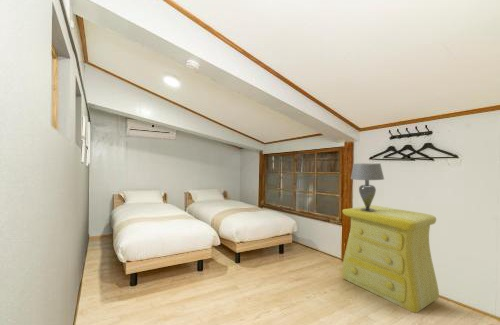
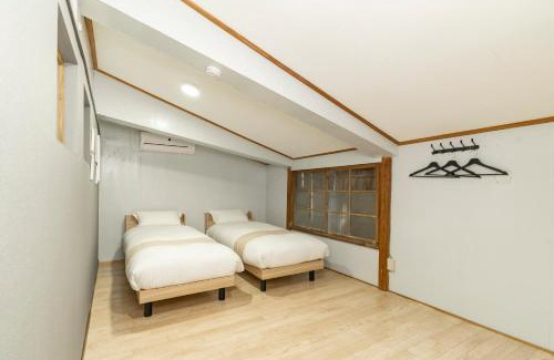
- table lamp [350,162,385,211]
- dresser [341,204,440,314]
